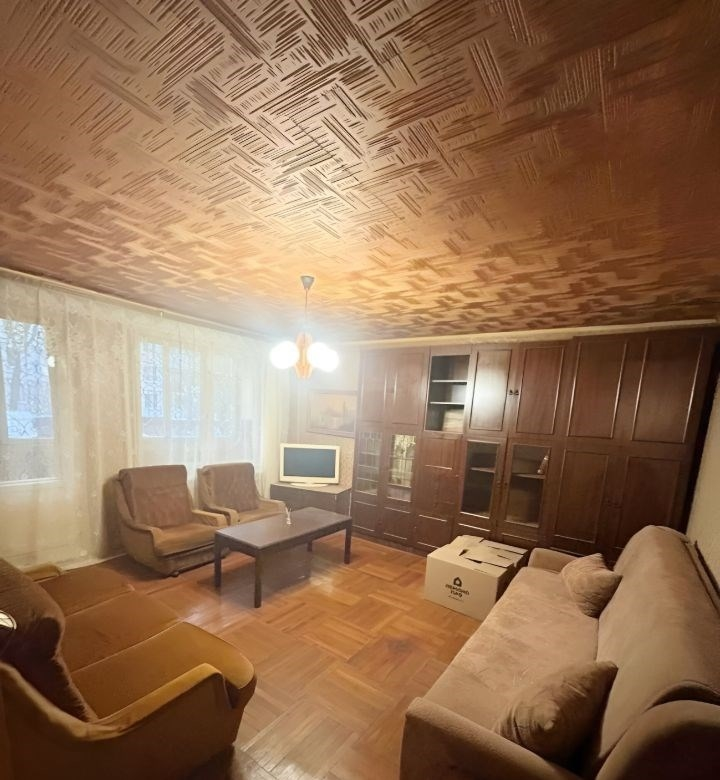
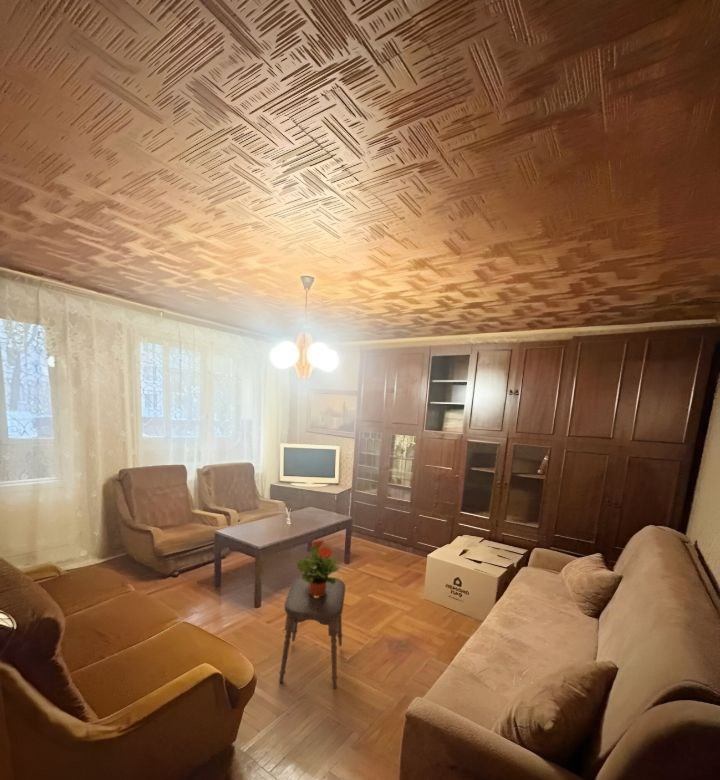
+ potted plant [295,539,340,597]
+ stool [278,575,346,690]
